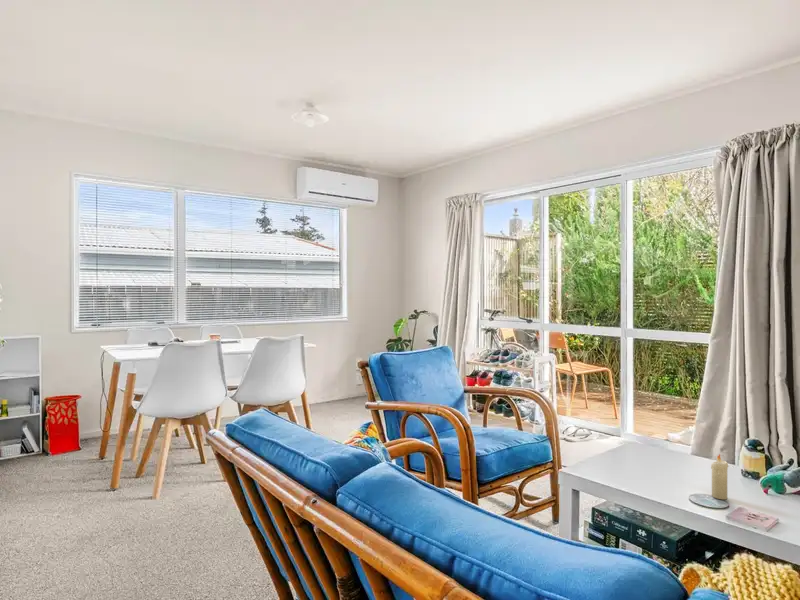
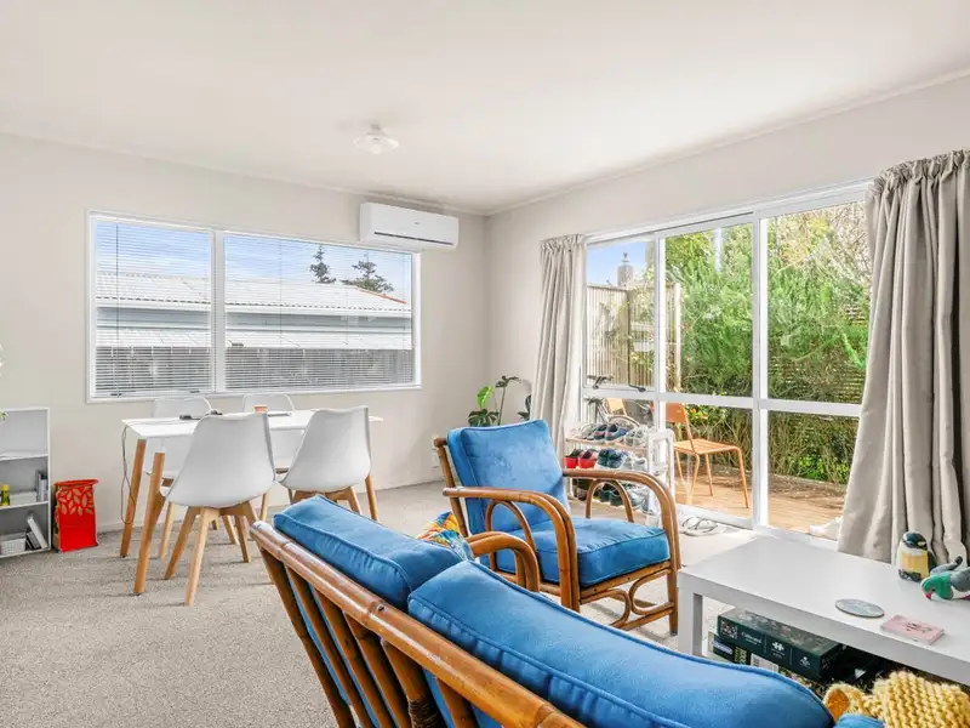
- candle [710,453,729,500]
